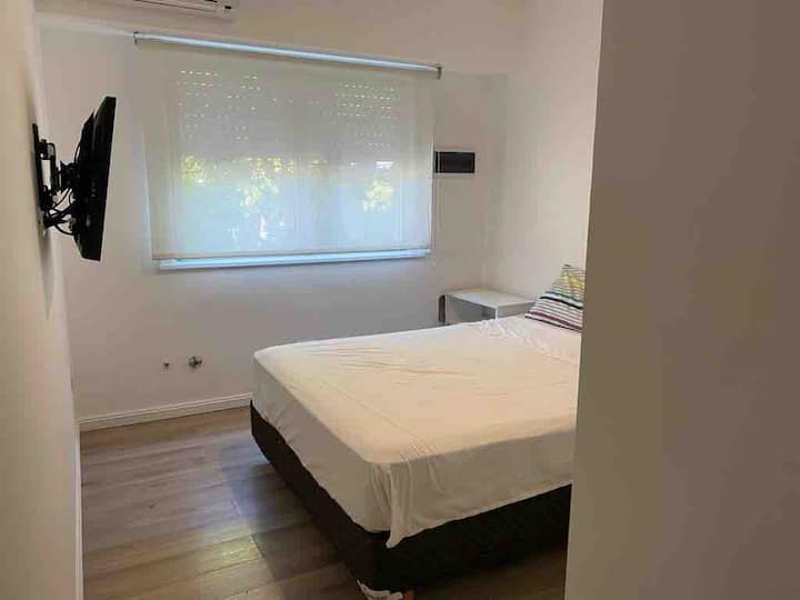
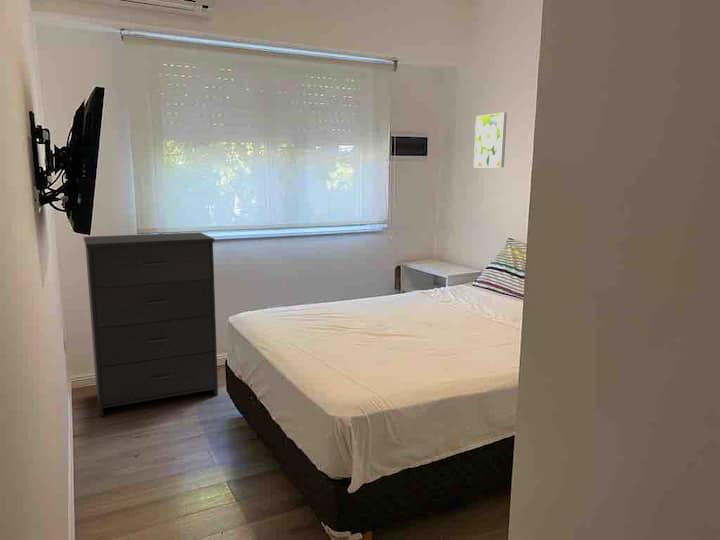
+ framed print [473,111,508,168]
+ dresser [83,231,219,418]
